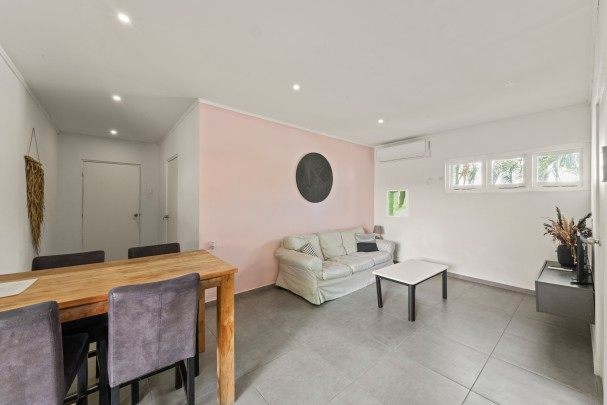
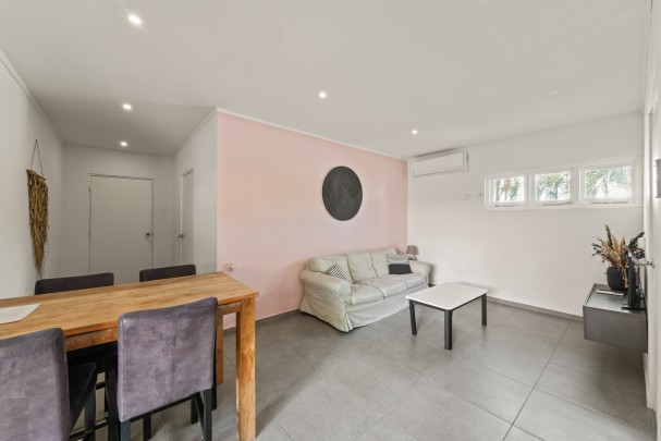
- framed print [386,189,409,218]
